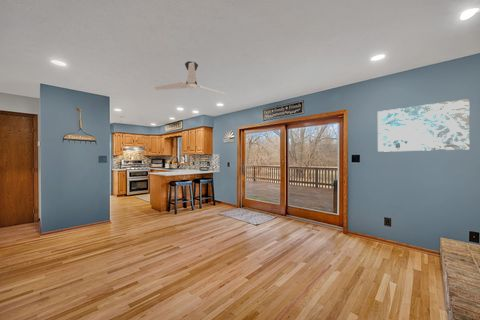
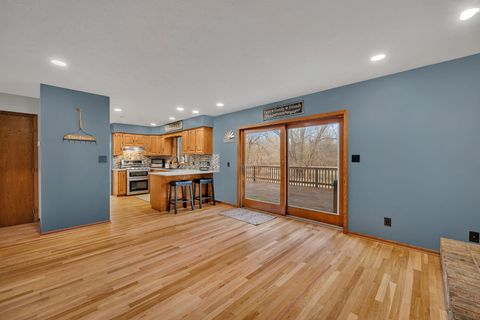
- wall art [377,98,470,153]
- ceiling fan [153,60,227,95]
